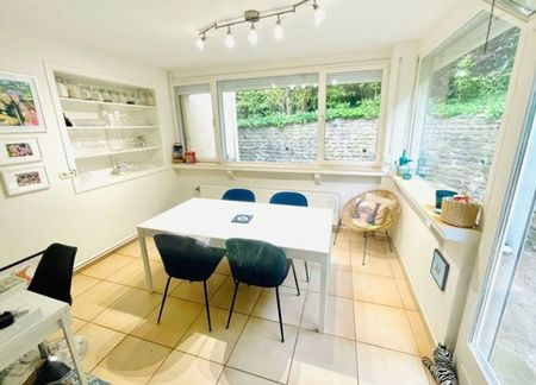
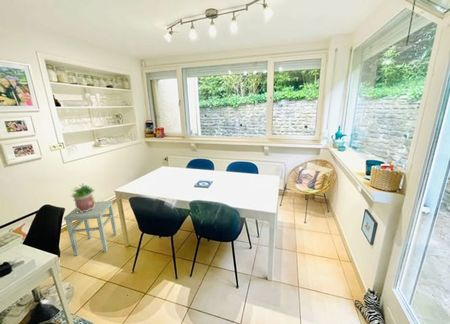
+ stool [63,200,118,256]
+ potted plant [69,184,96,213]
